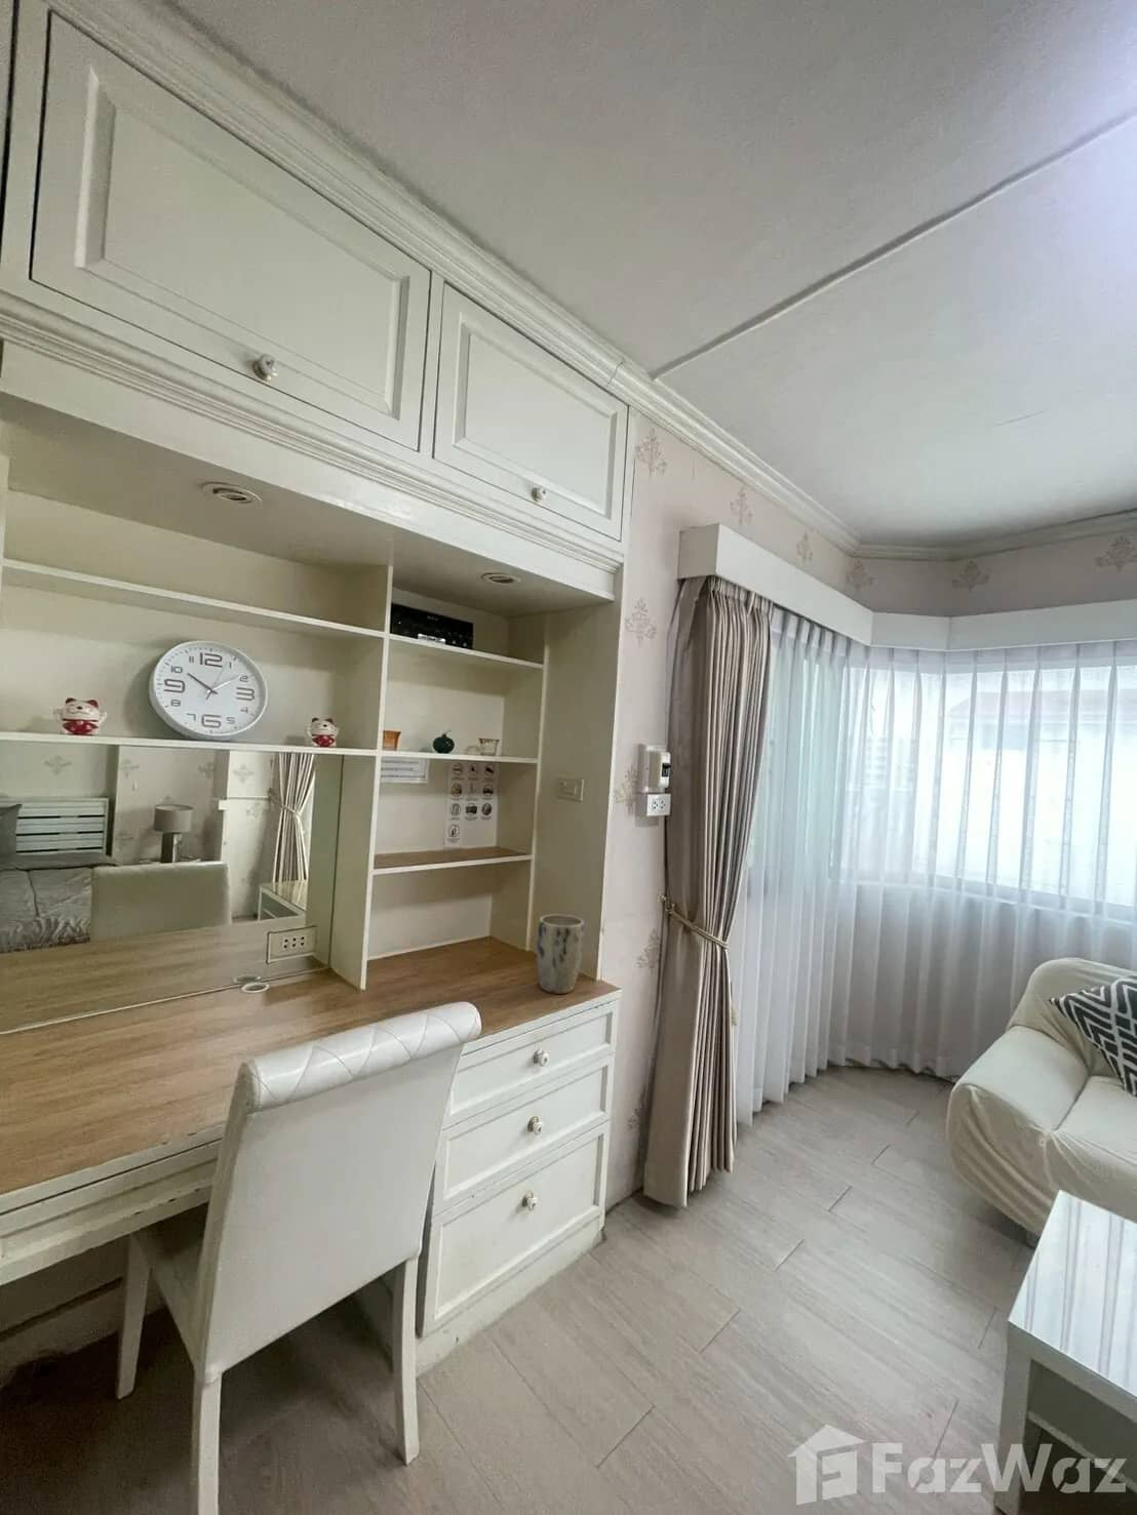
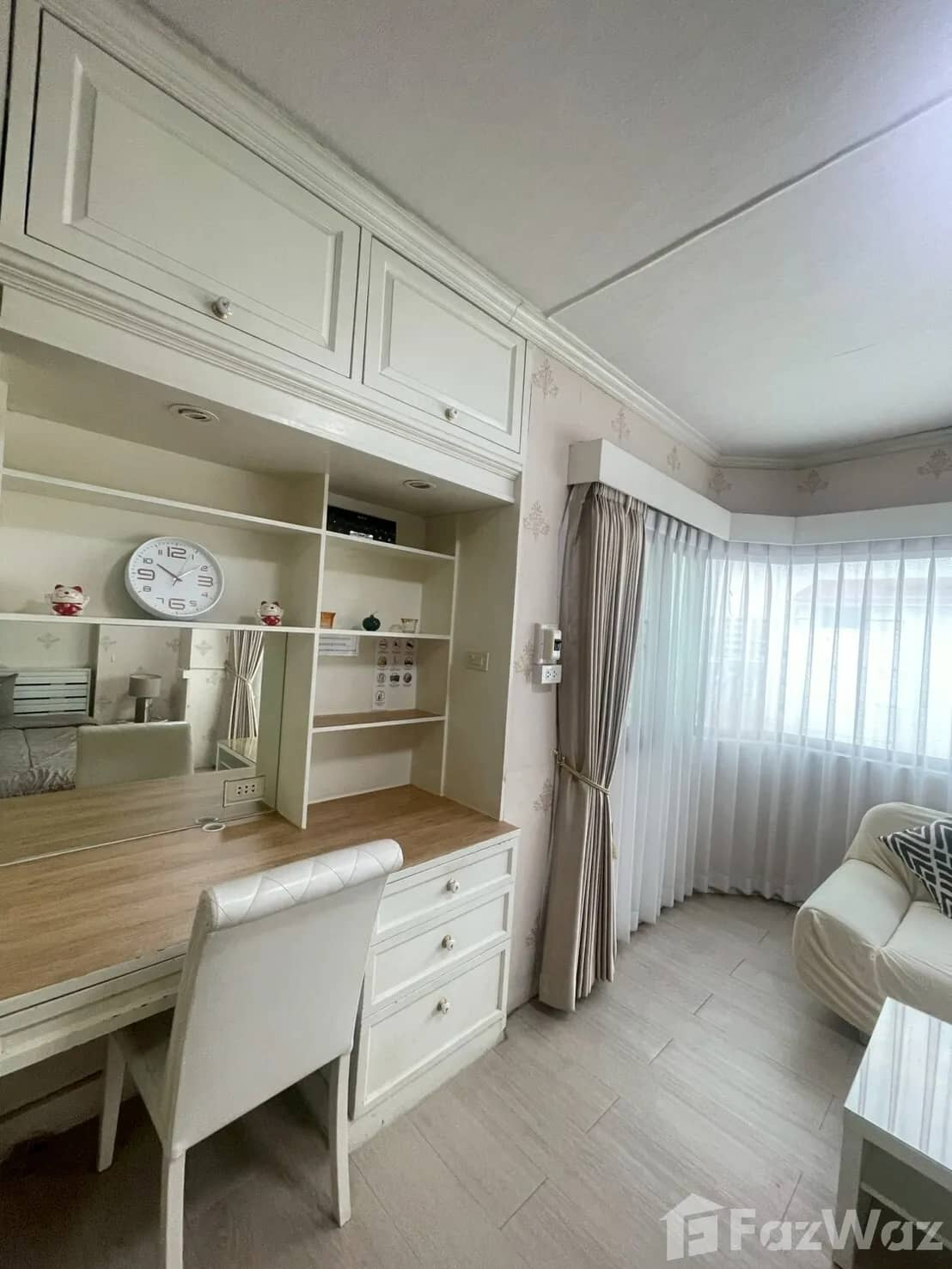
- plant pot [536,913,585,994]
